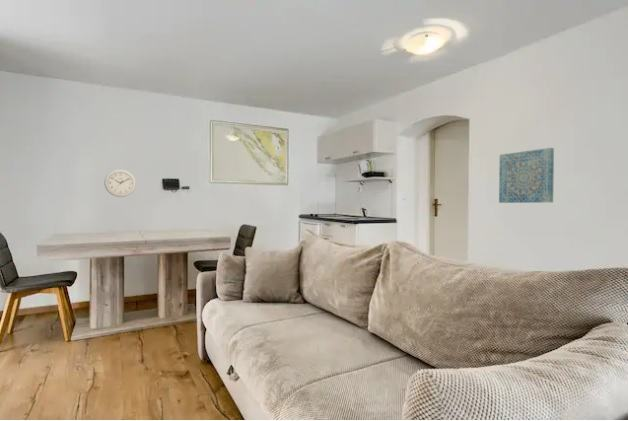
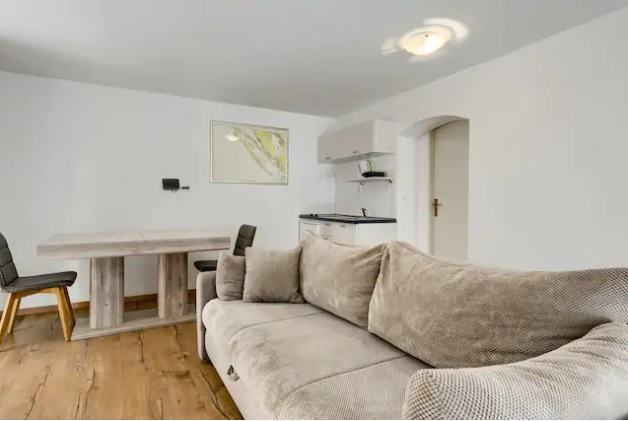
- wall art [498,147,555,204]
- wall clock [103,168,137,198]
